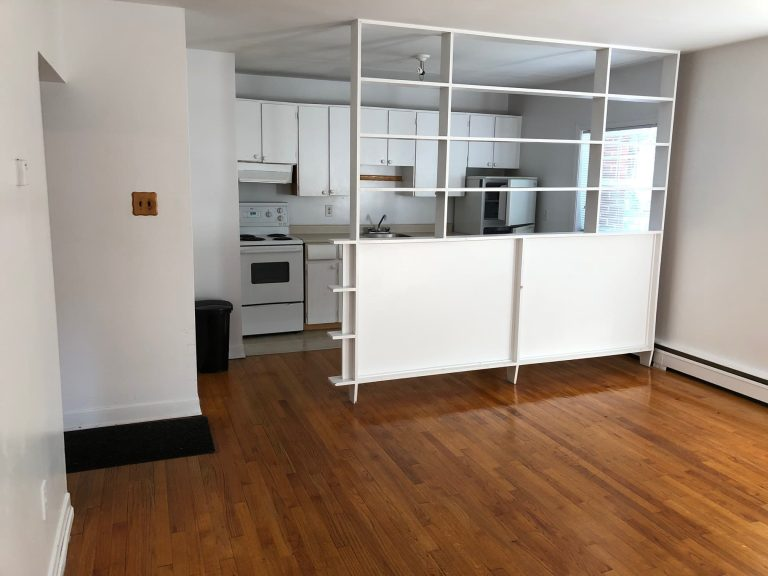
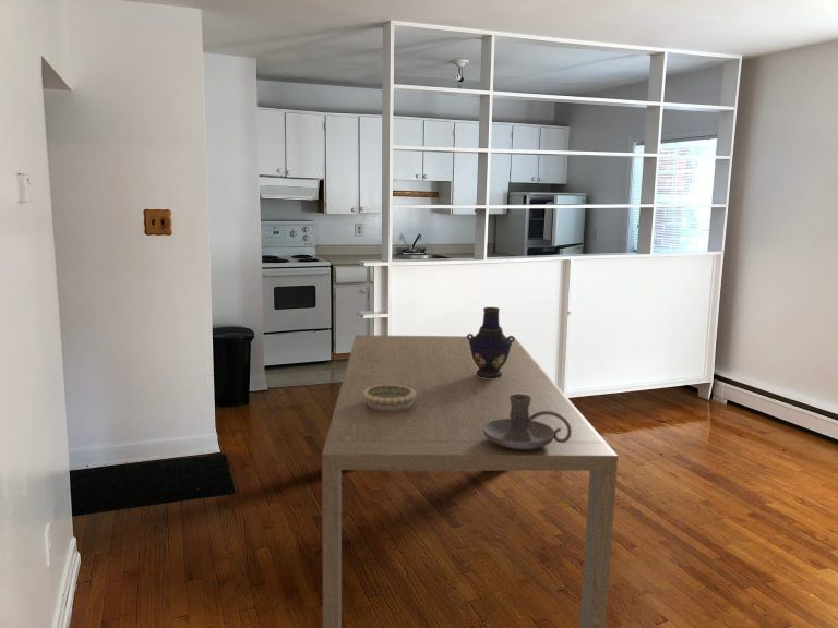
+ dining table [321,334,619,628]
+ candle holder [483,394,572,449]
+ vase [466,306,515,378]
+ decorative bowl [362,385,416,411]
